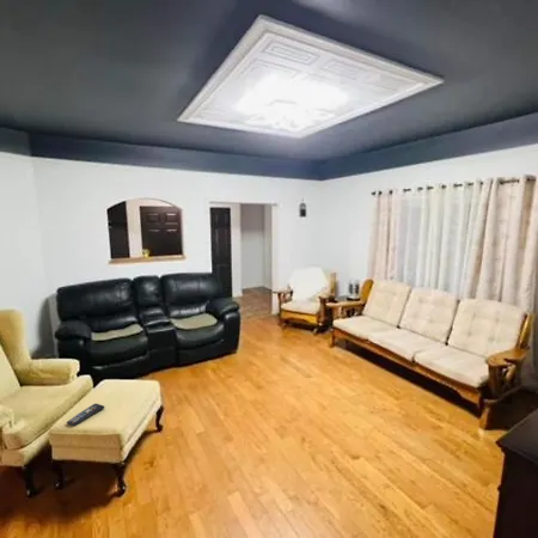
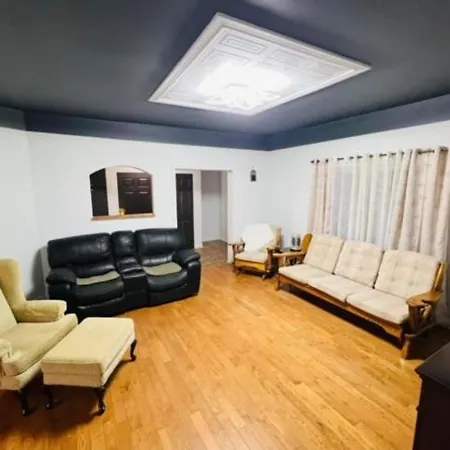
- remote control [66,403,105,427]
